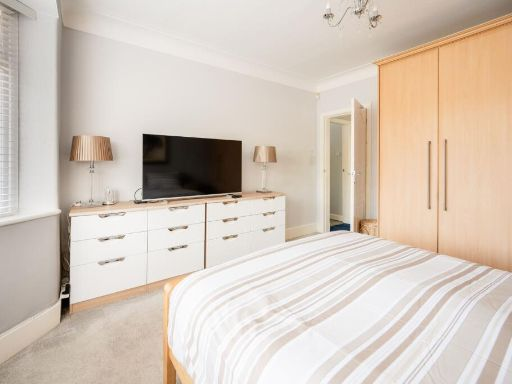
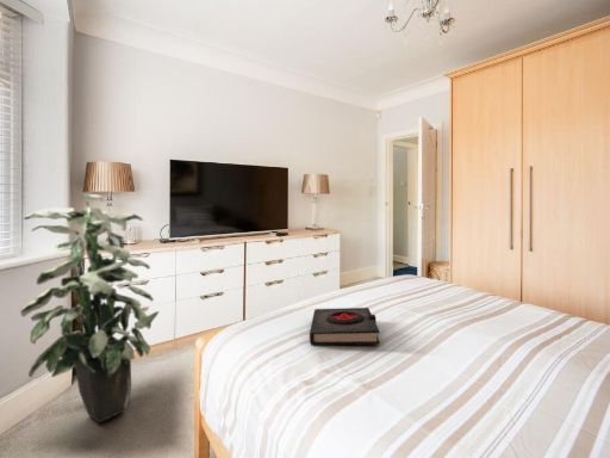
+ book [309,307,381,346]
+ indoor plant [20,193,161,423]
